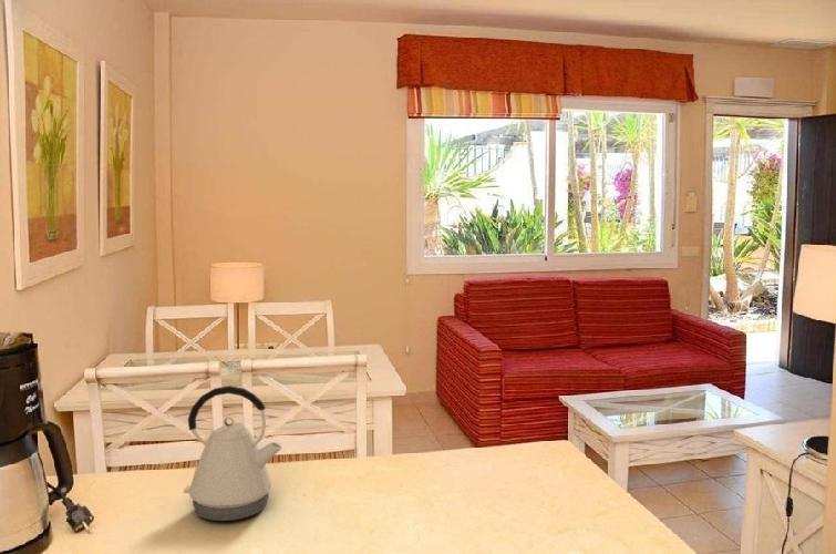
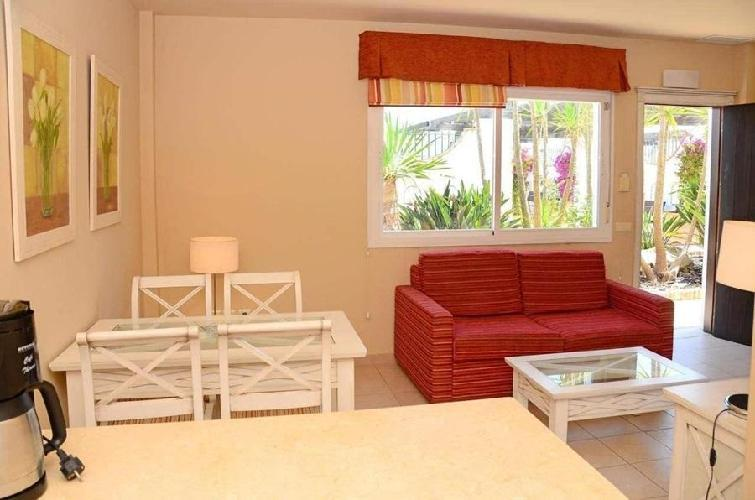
- kettle [183,384,283,522]
